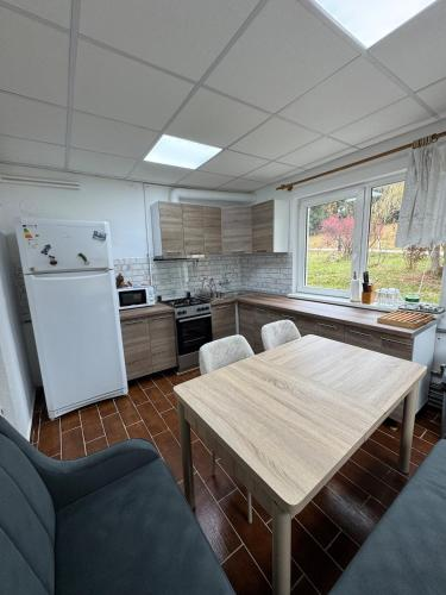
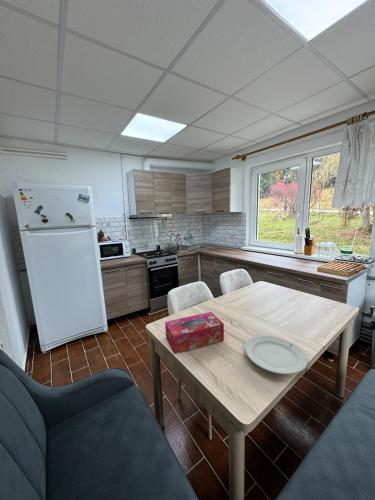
+ tissue box [164,311,225,355]
+ chinaware [244,334,309,375]
